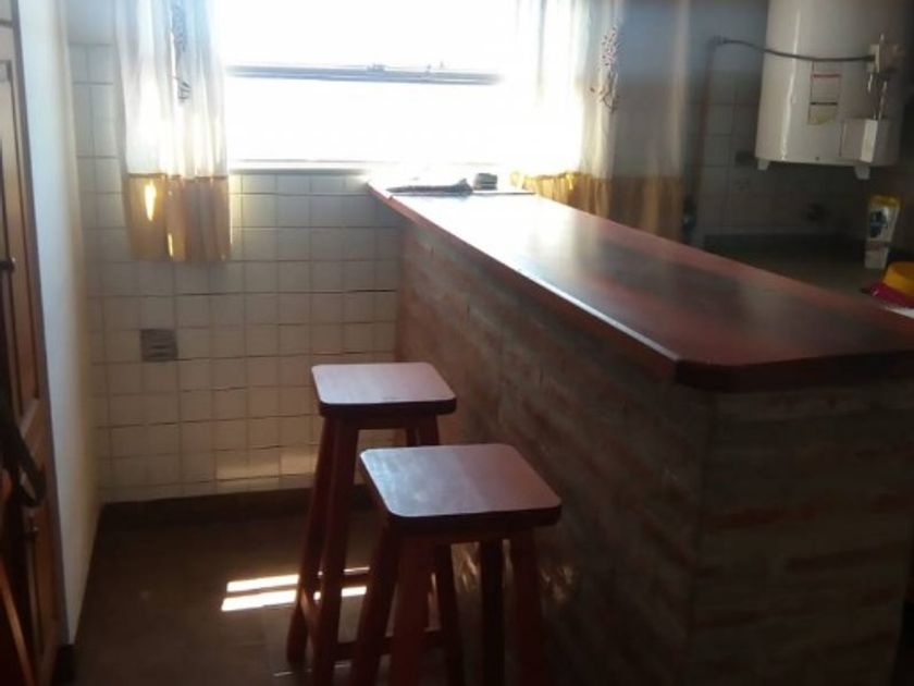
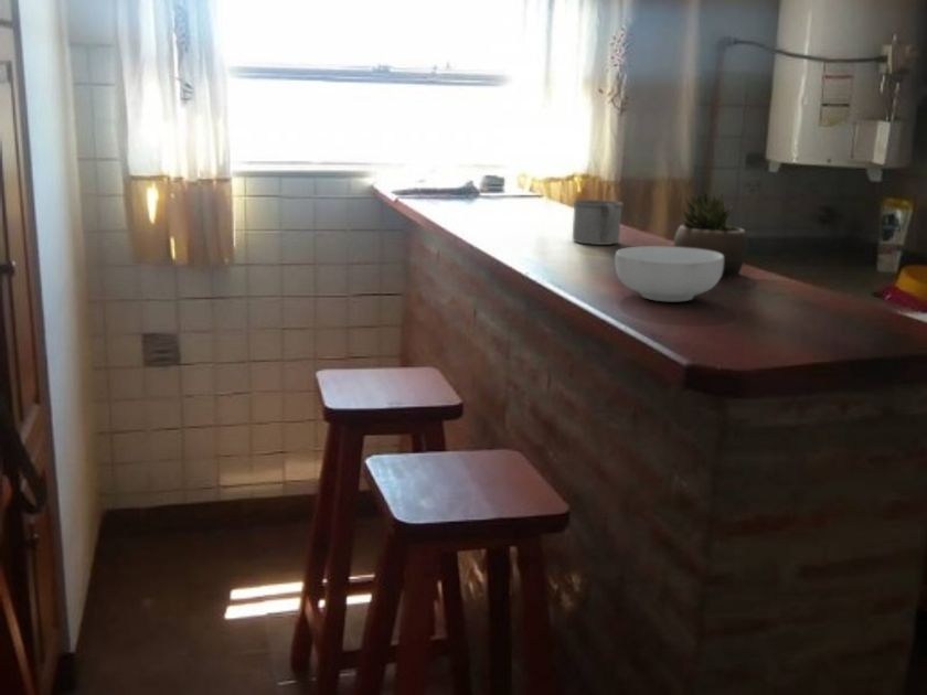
+ mug [572,199,625,246]
+ cereal bowl [614,245,724,302]
+ succulent plant [672,190,759,280]
